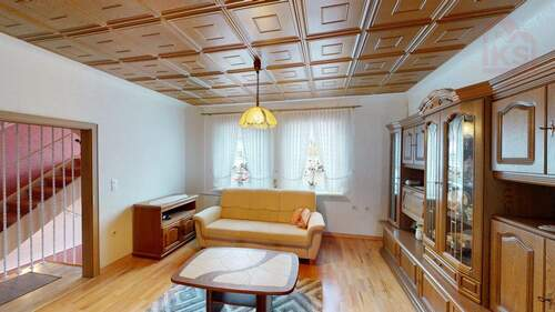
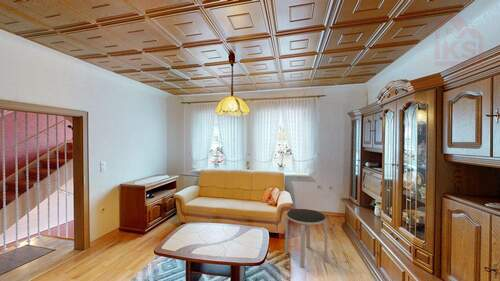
+ side table [284,208,328,269]
